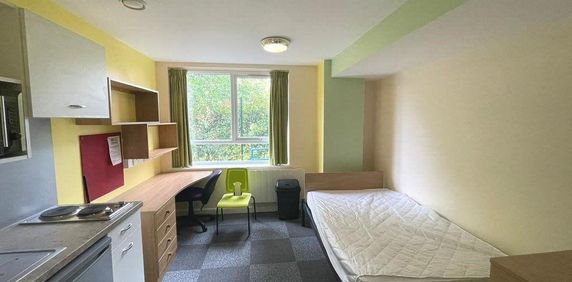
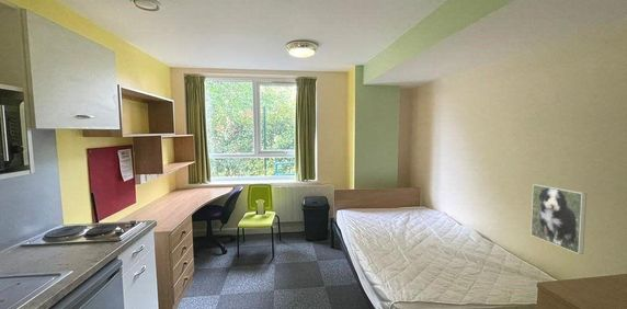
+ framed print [529,183,588,255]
